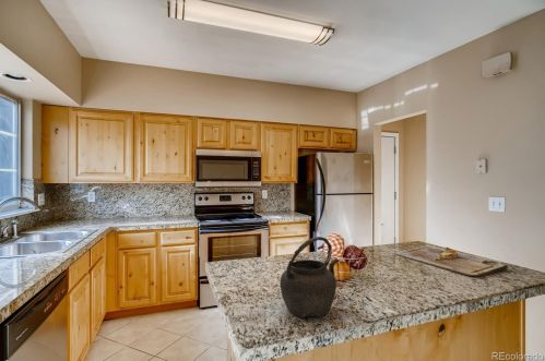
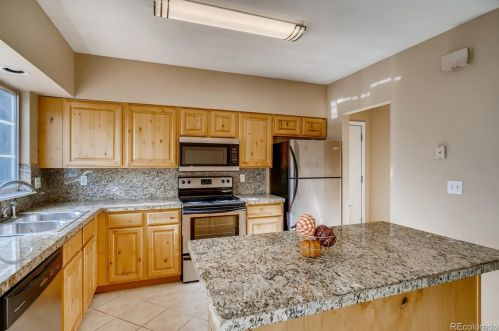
- kettle [279,236,341,318]
- cutting board [393,244,509,278]
